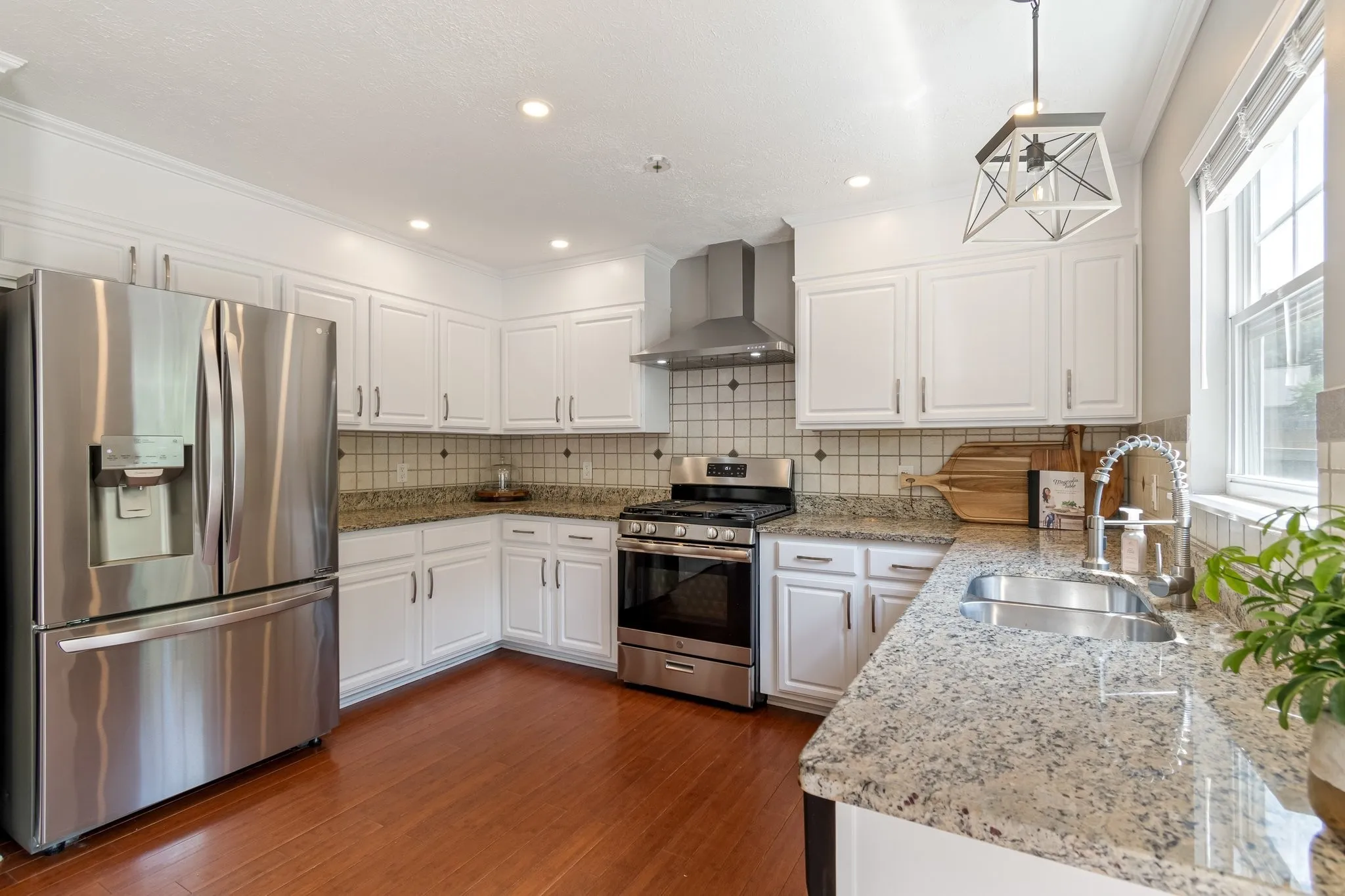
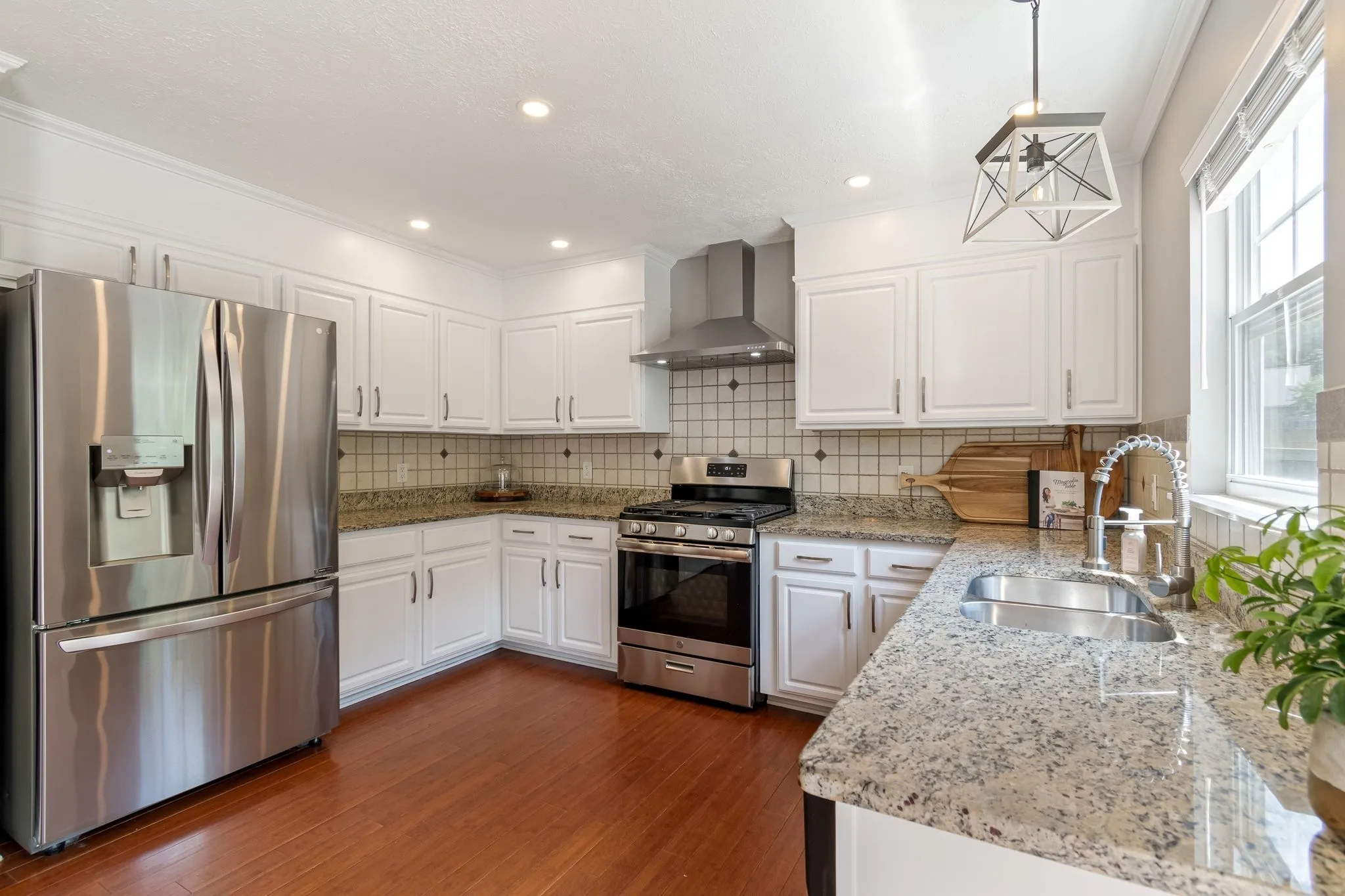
- smoke detector [641,154,672,175]
